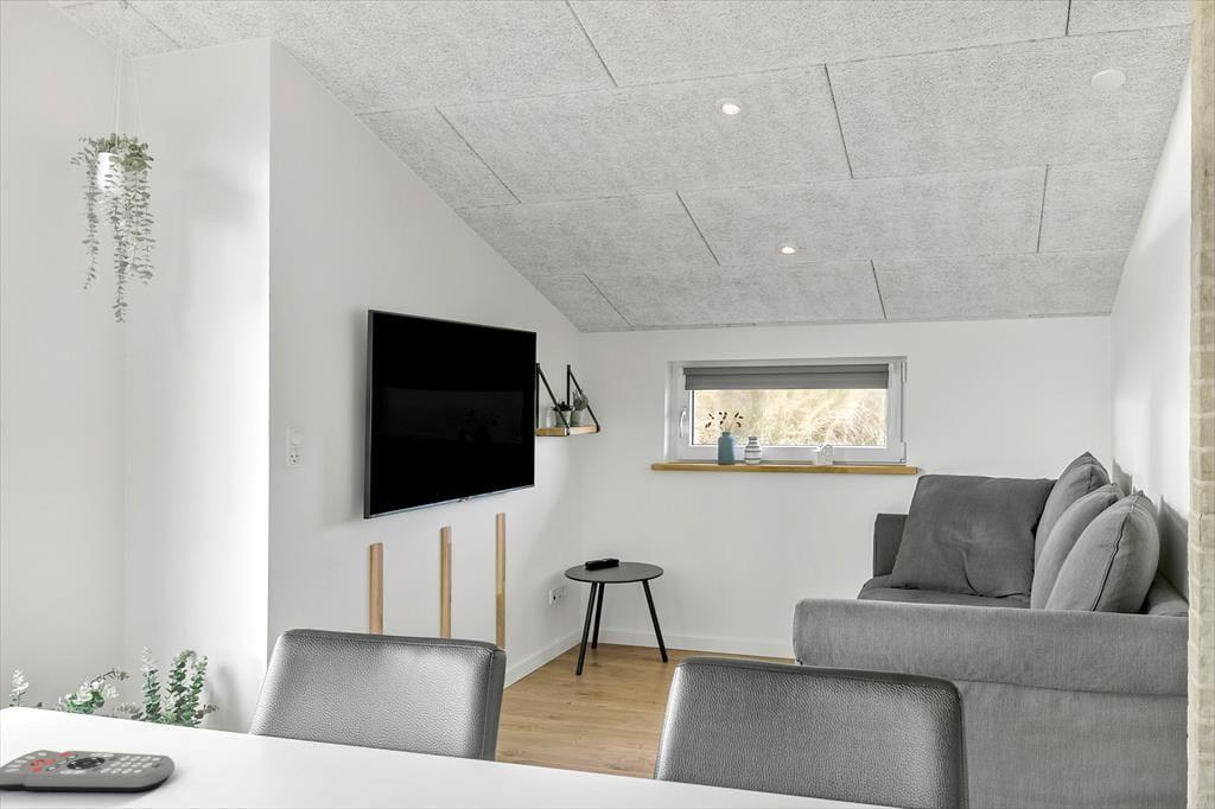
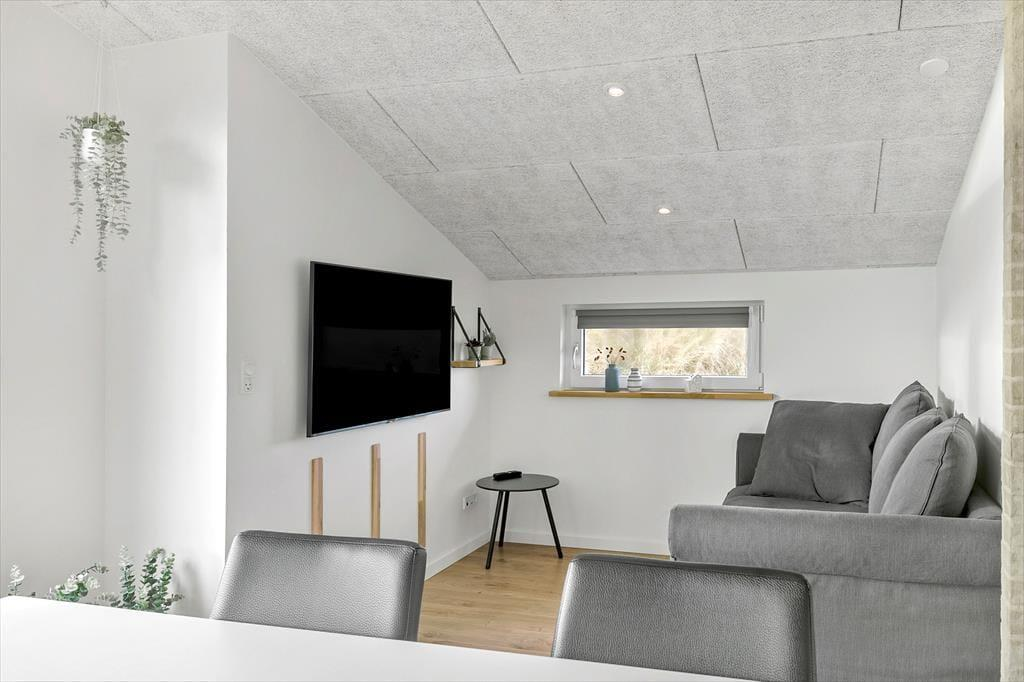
- remote control [0,749,176,792]
